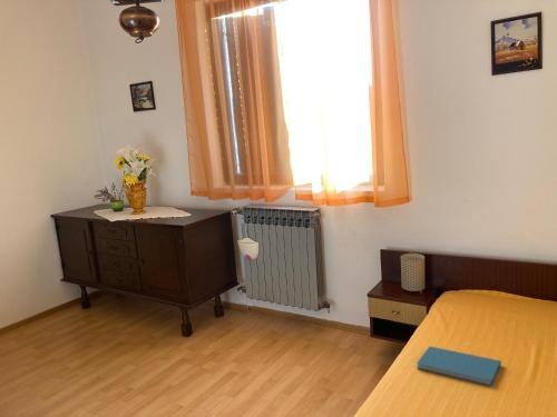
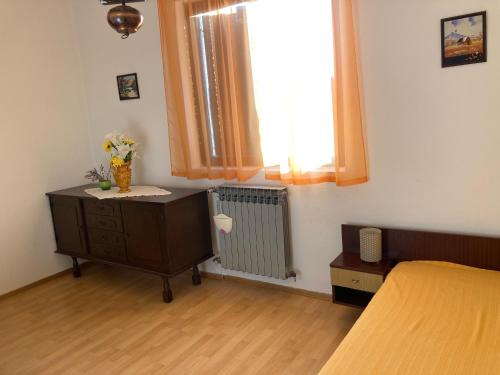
- book [416,345,502,387]
